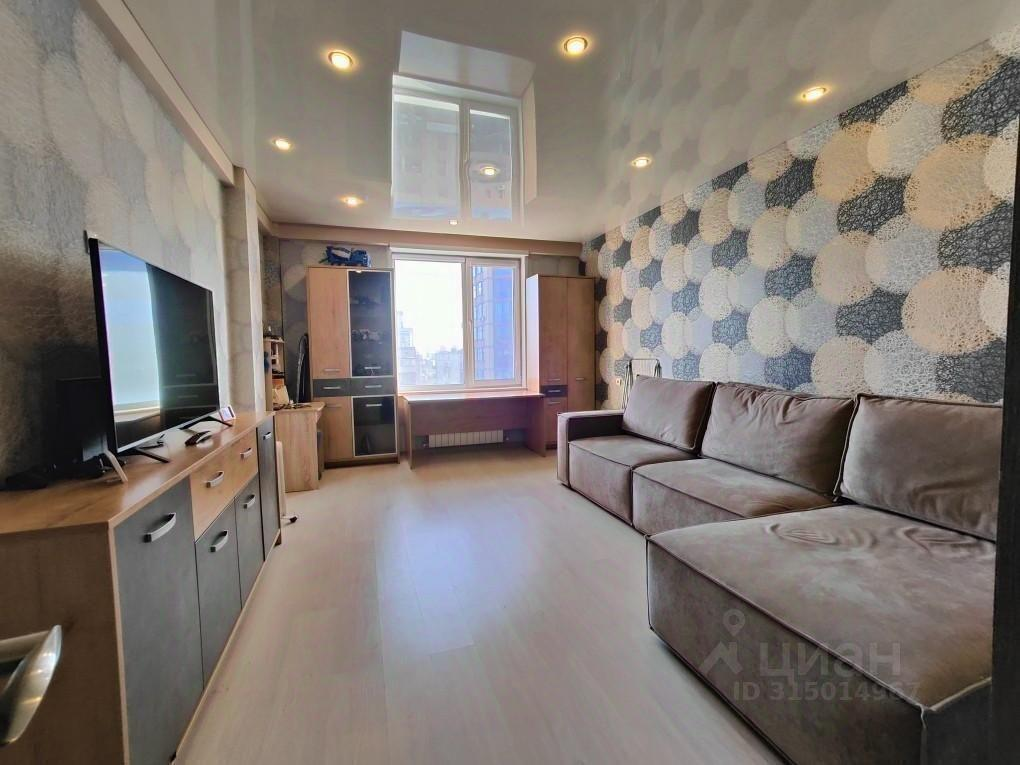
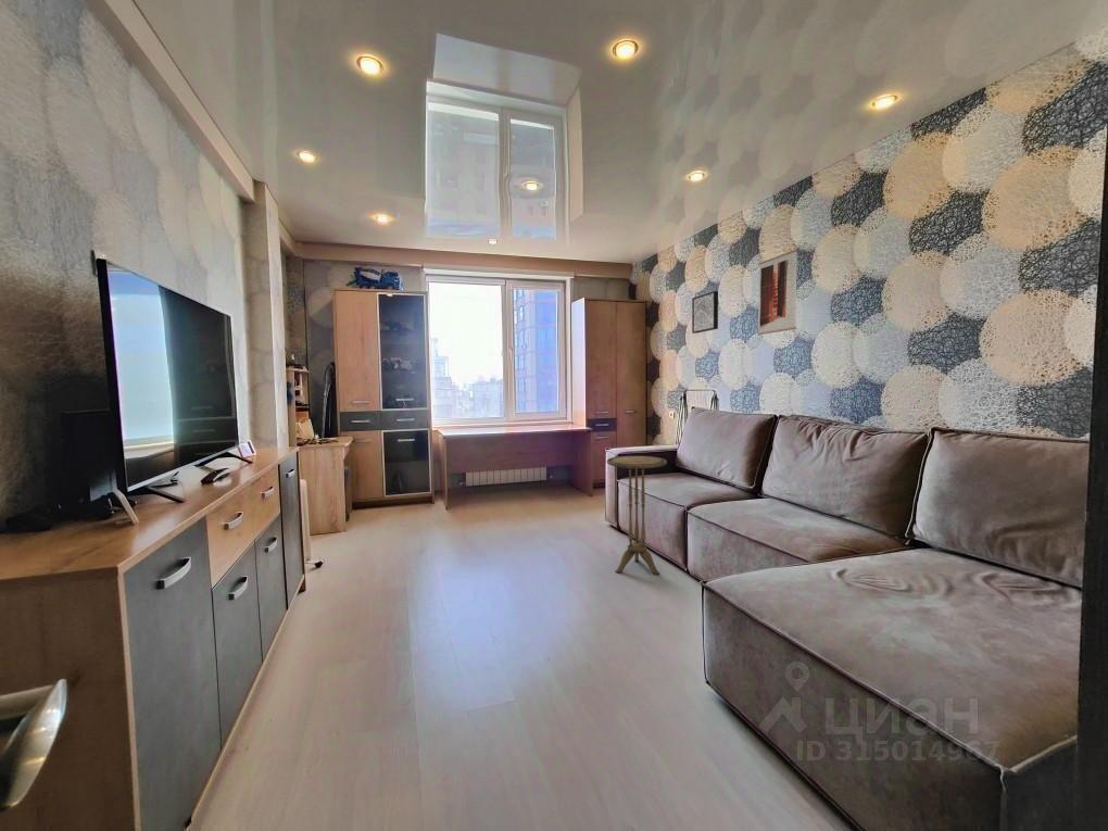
+ wall art [757,249,798,336]
+ side table [606,455,668,576]
+ wall art [691,290,719,335]
